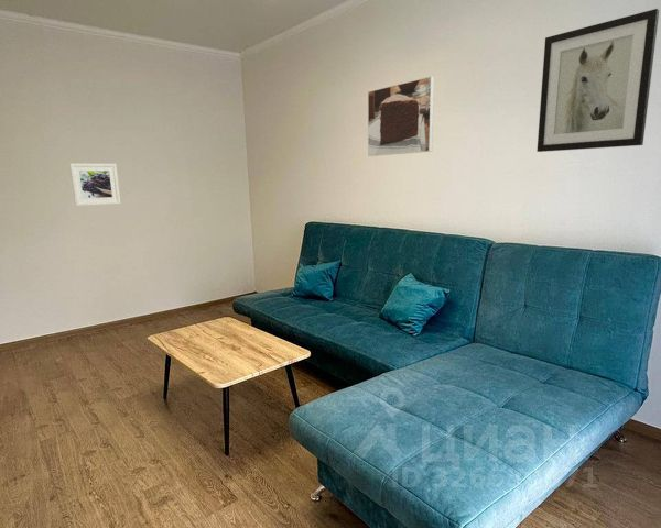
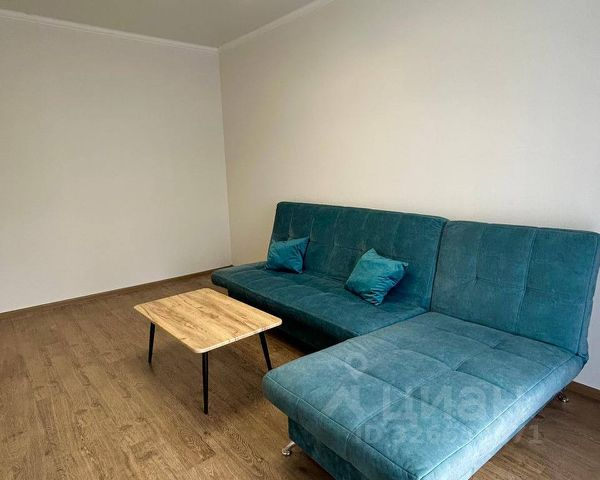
- wall art [535,8,660,153]
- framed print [68,163,122,207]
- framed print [367,75,435,157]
